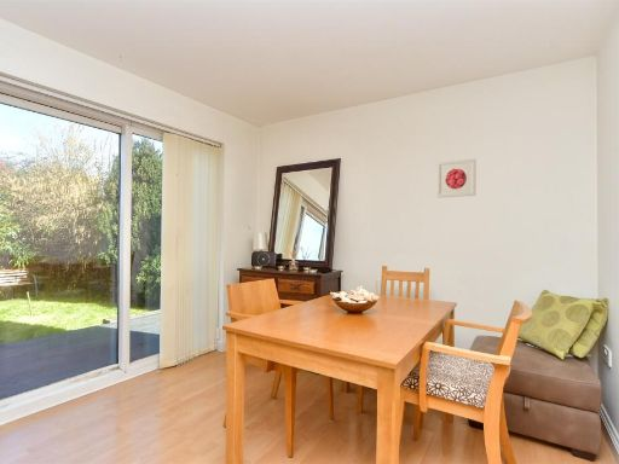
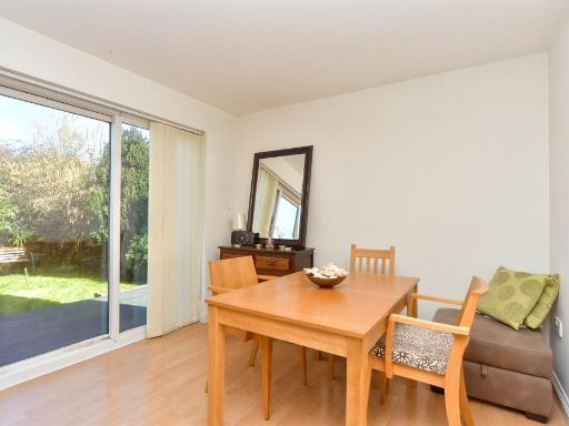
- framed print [435,157,476,198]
